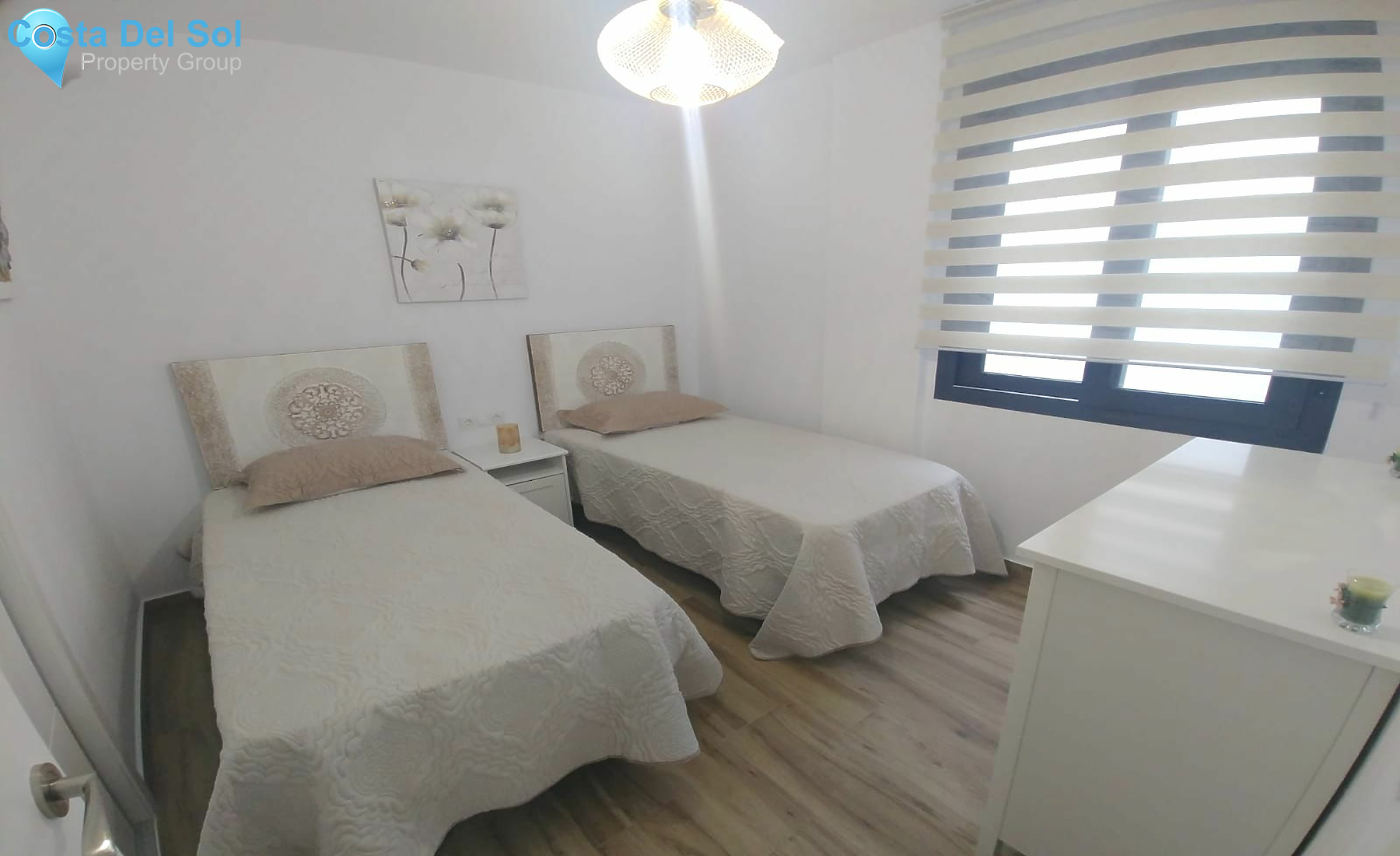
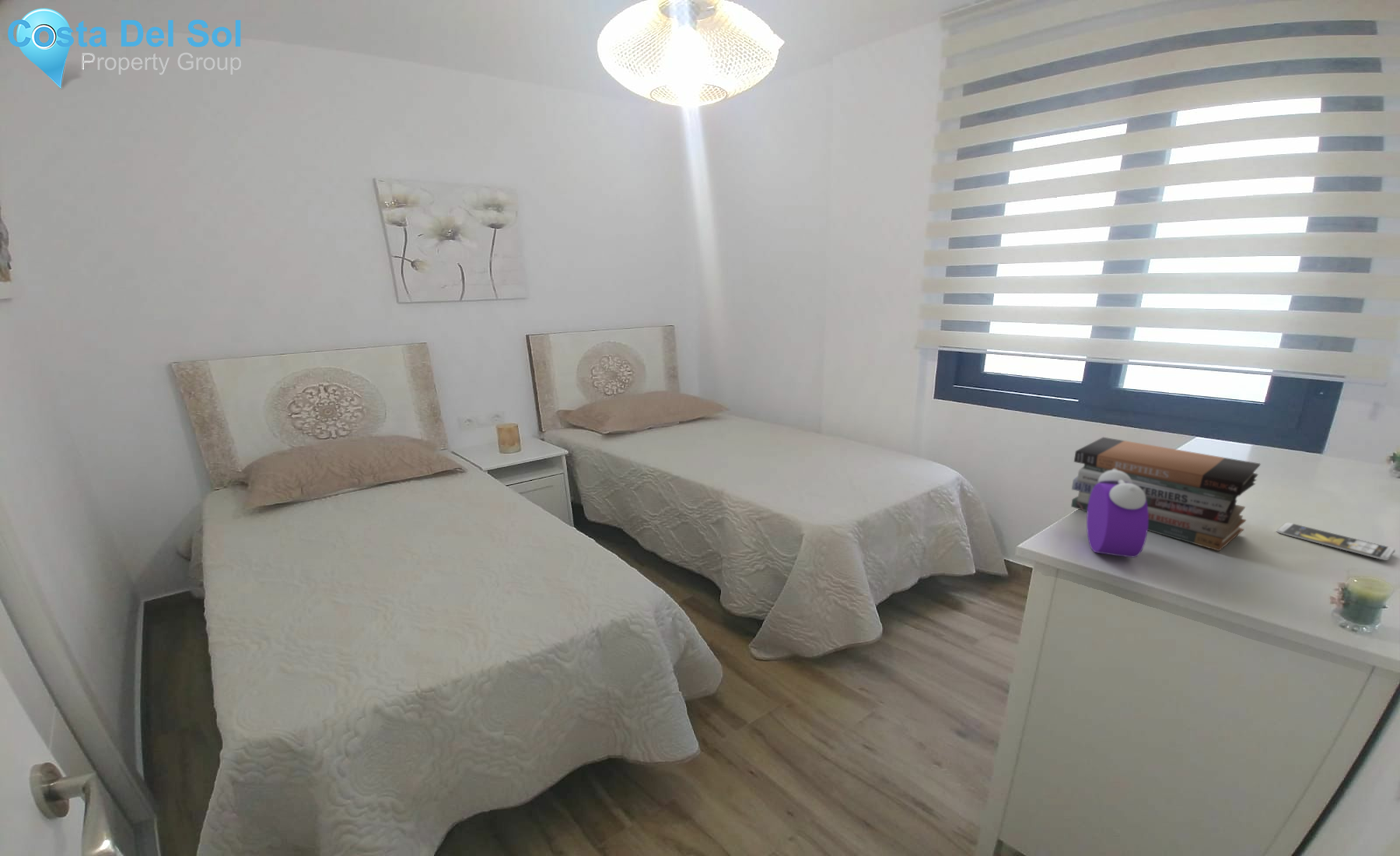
+ book stack [1070,437,1262,552]
+ alarm clock [1086,468,1148,558]
+ smartphone [1276,522,1396,561]
